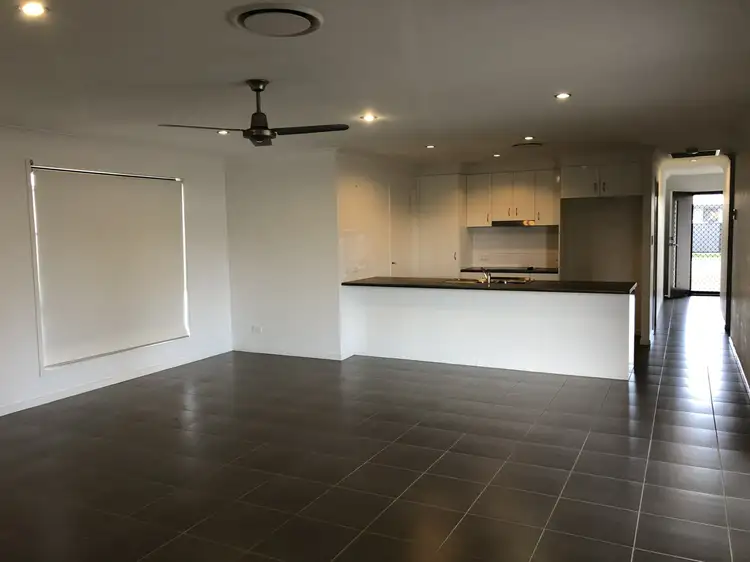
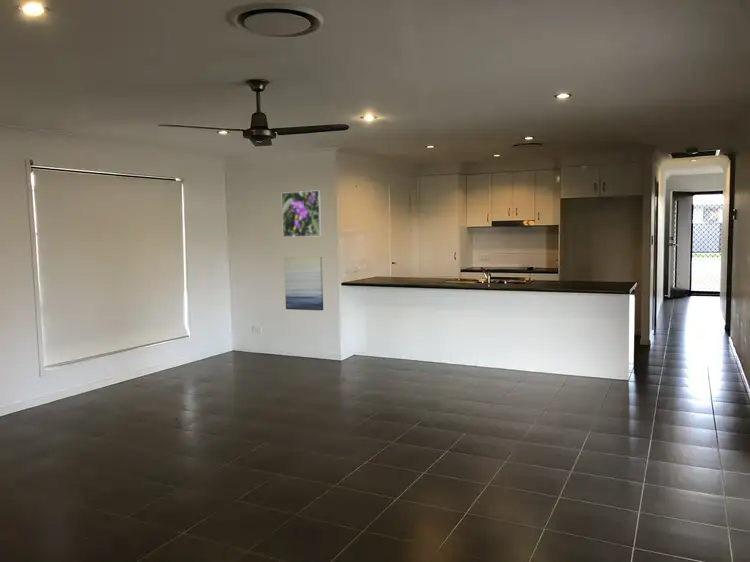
+ wall art [283,256,324,312]
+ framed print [281,189,323,238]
